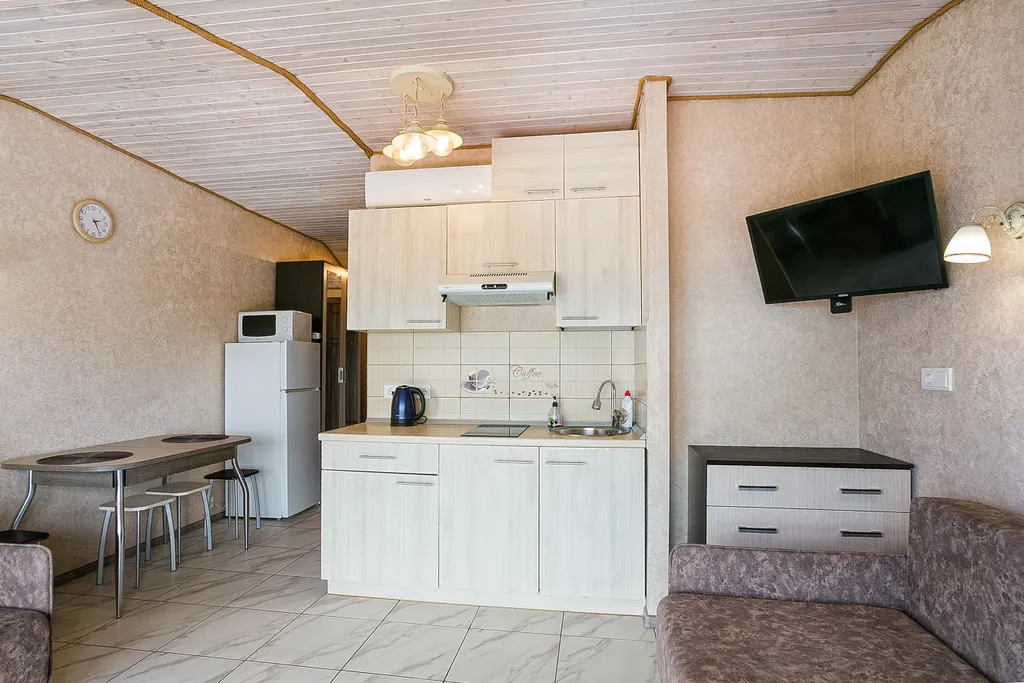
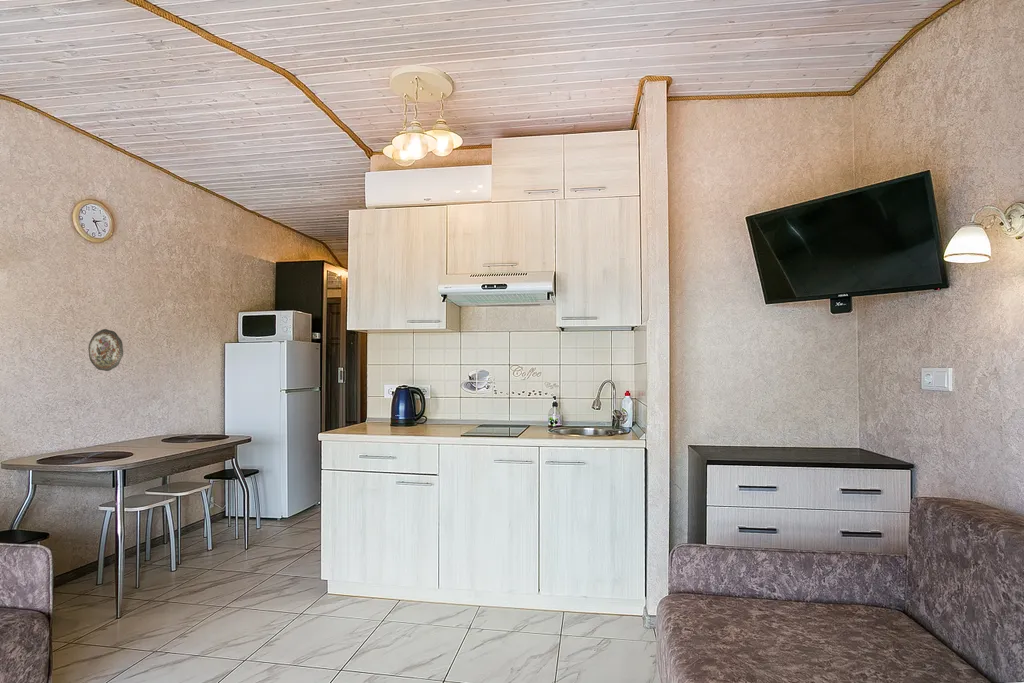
+ decorative plate [88,328,124,372]
